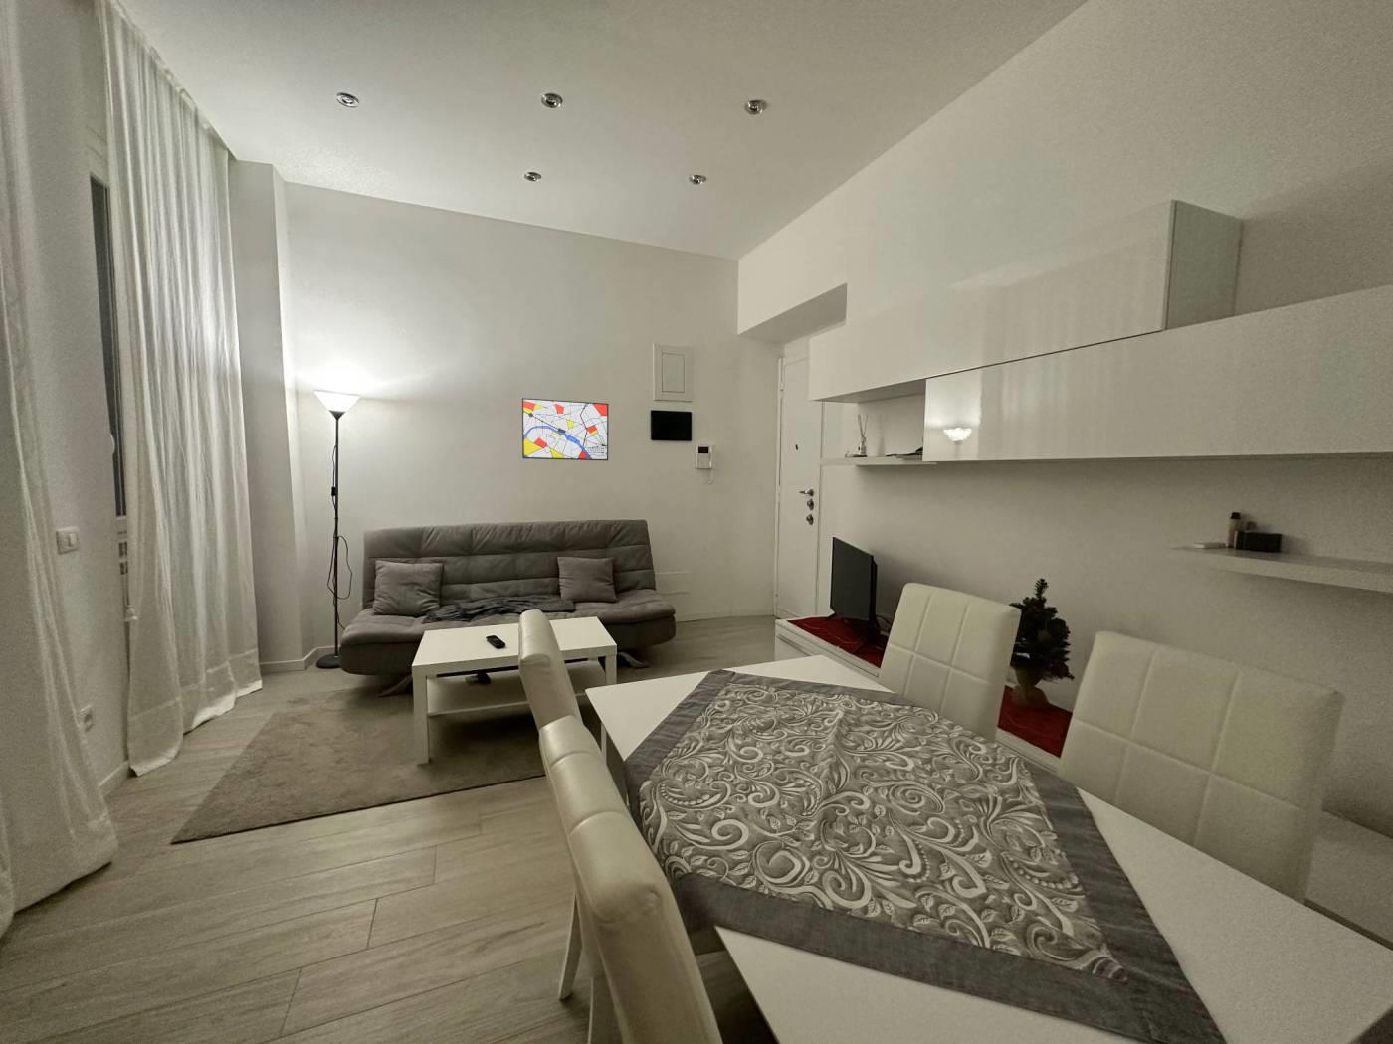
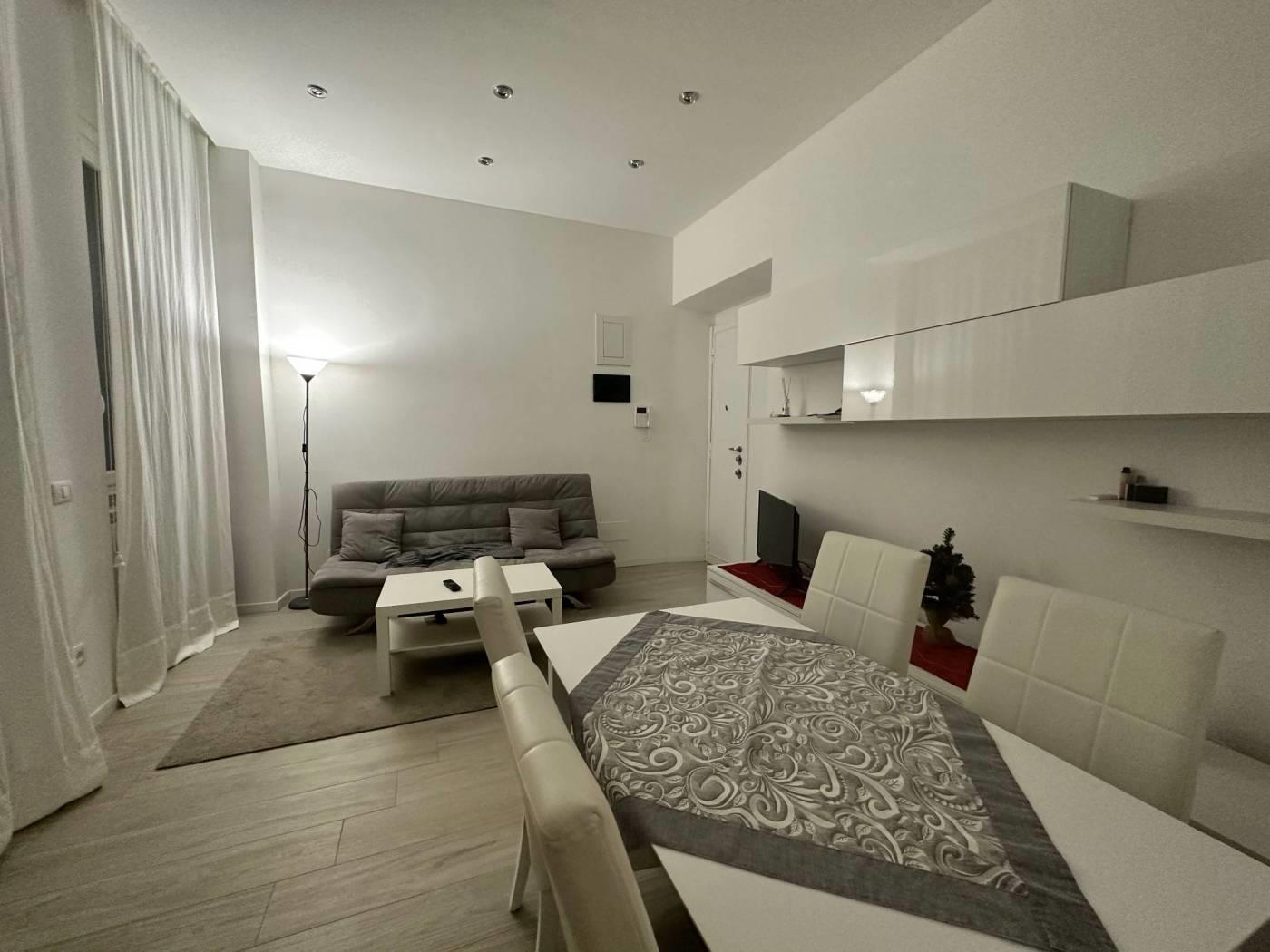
- wall art [521,397,609,462]
